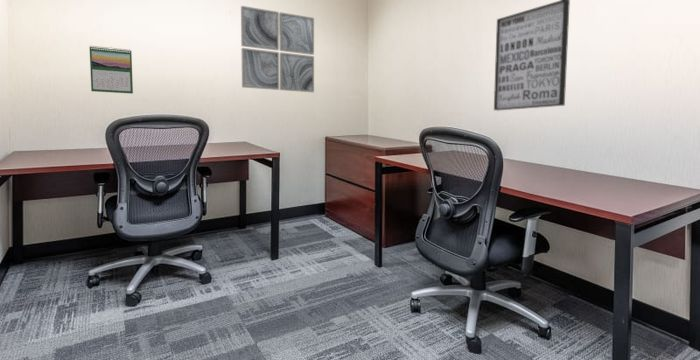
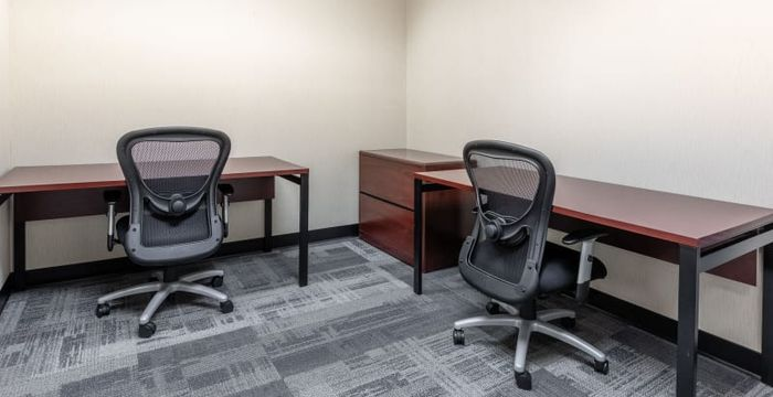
- wall art [493,0,571,112]
- wall art [240,5,315,93]
- calendar [89,45,134,95]
